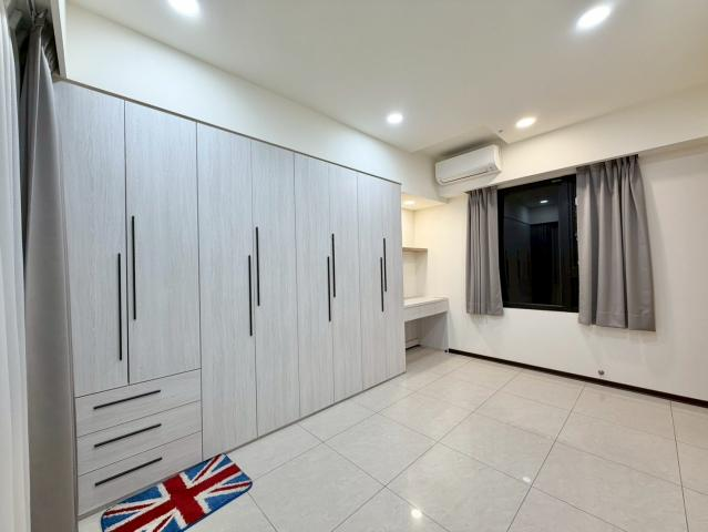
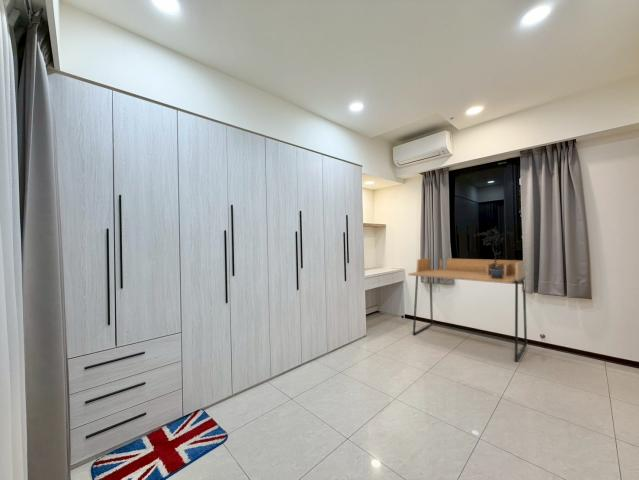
+ potted plant [473,225,514,279]
+ desk [407,257,528,363]
